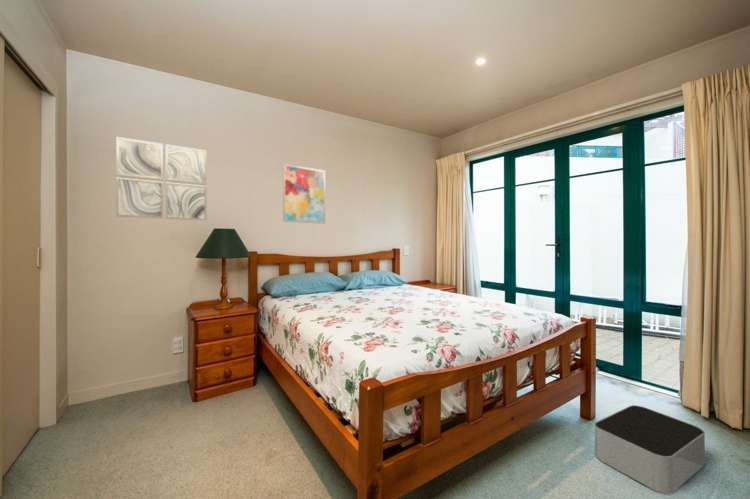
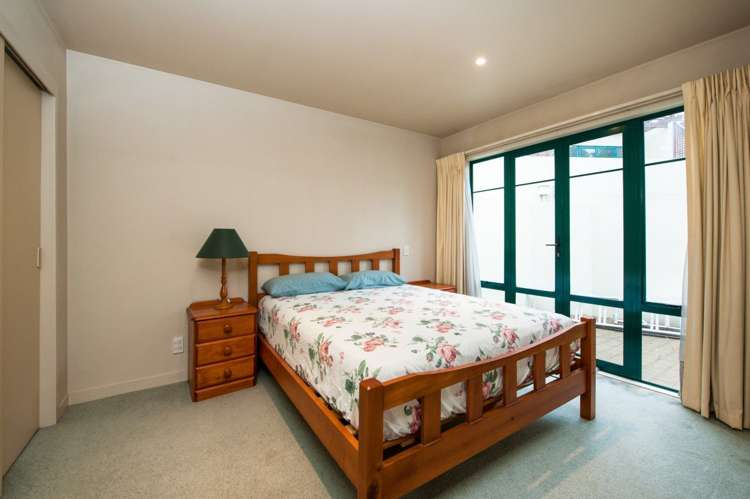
- storage bin [594,404,706,494]
- wall art [282,163,326,225]
- wall art [115,136,208,222]
